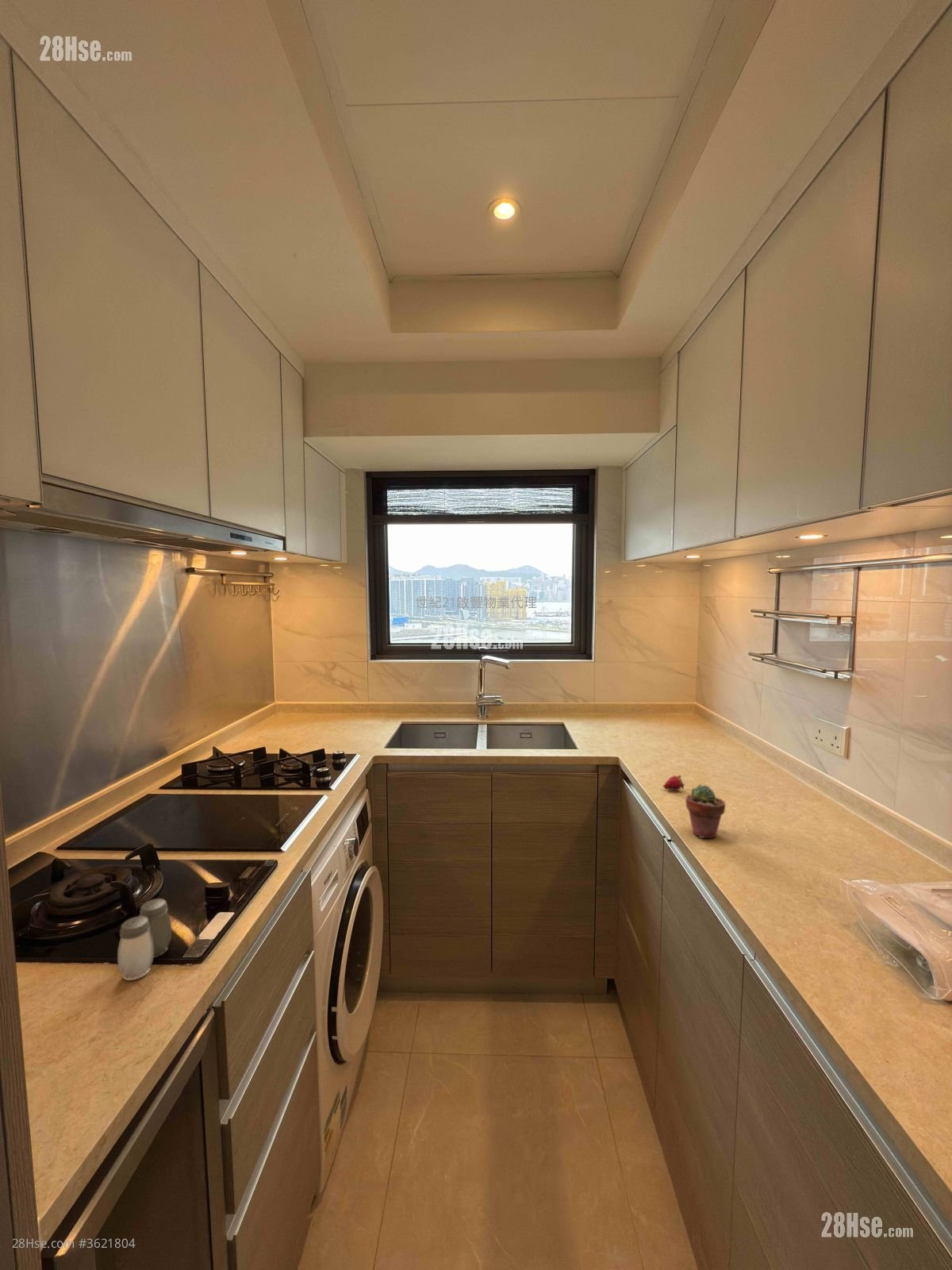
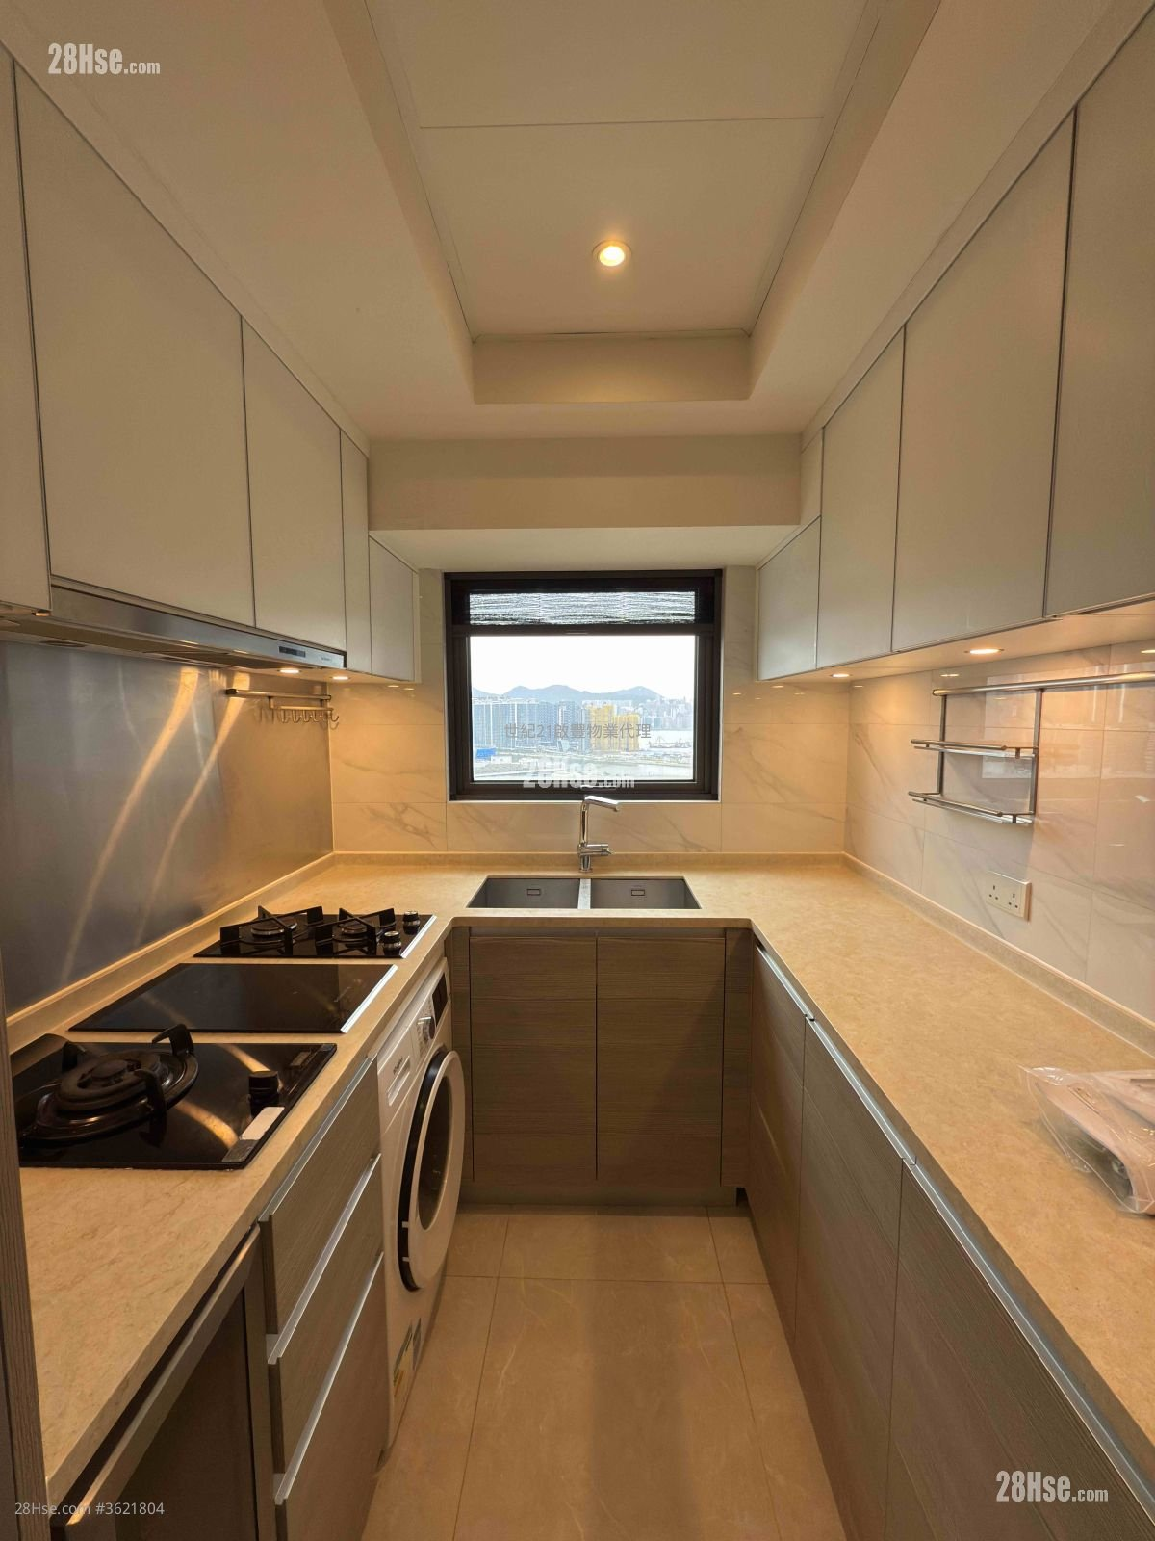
- fruit [662,774,686,791]
- potted succulent [685,783,726,839]
- salt and pepper shaker [117,898,172,981]
